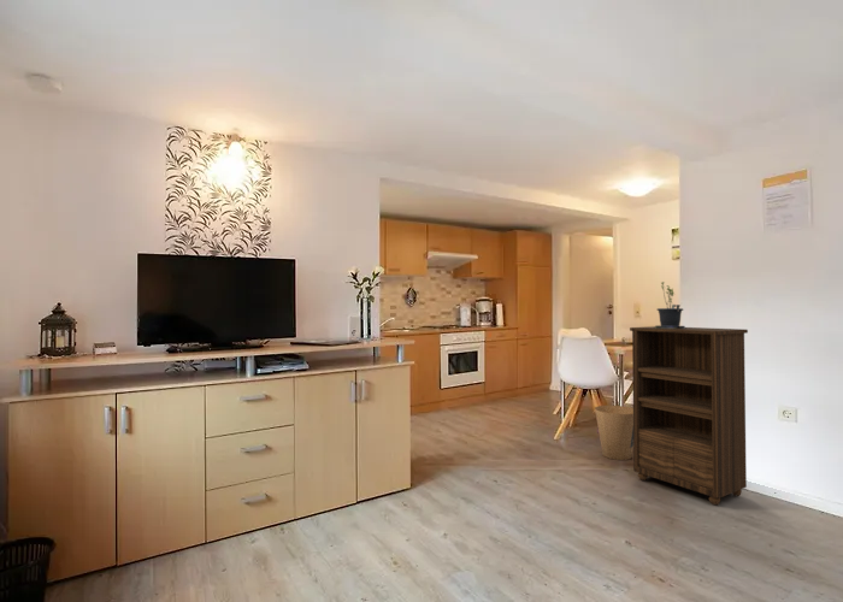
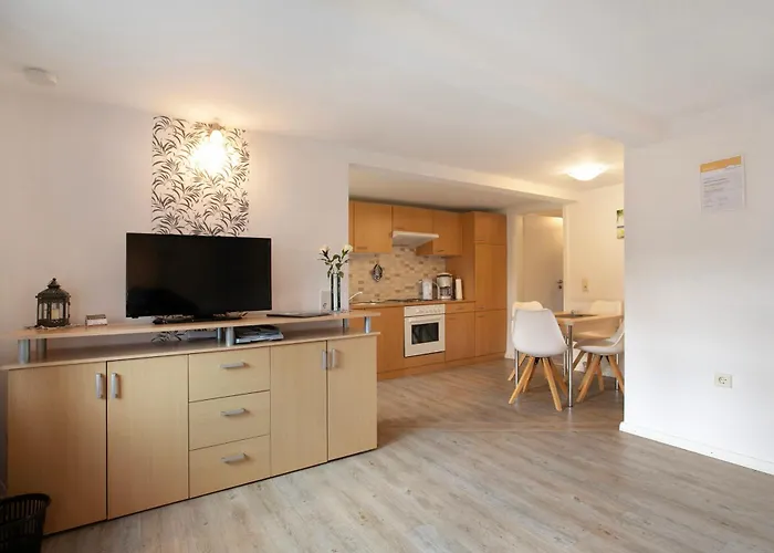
- potted plant [654,281,686,329]
- bookshelf [629,325,749,506]
- trash can [594,405,633,461]
